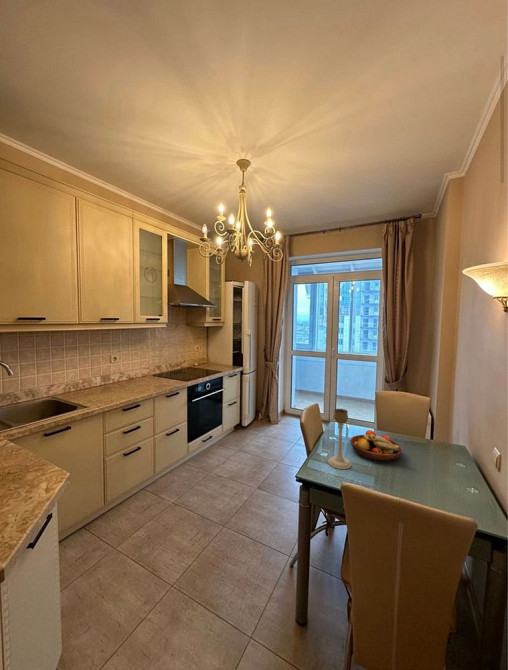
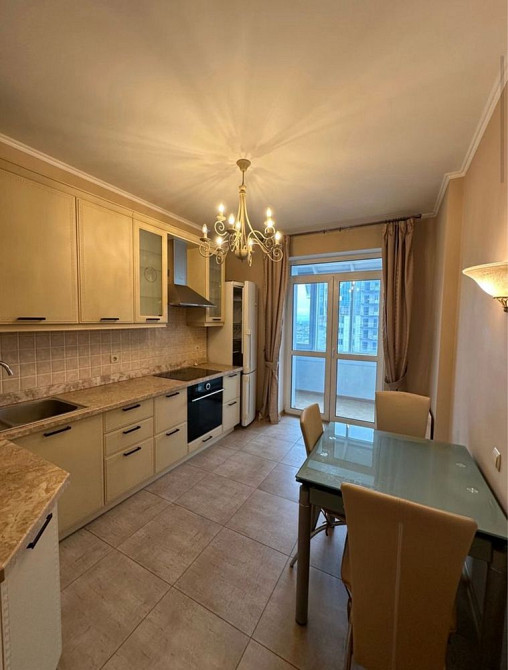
- candle holder [327,408,352,470]
- fruit bowl [349,429,403,461]
